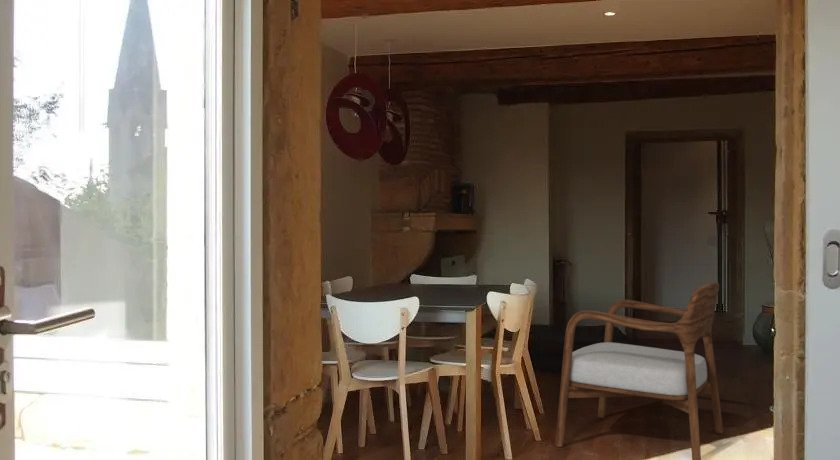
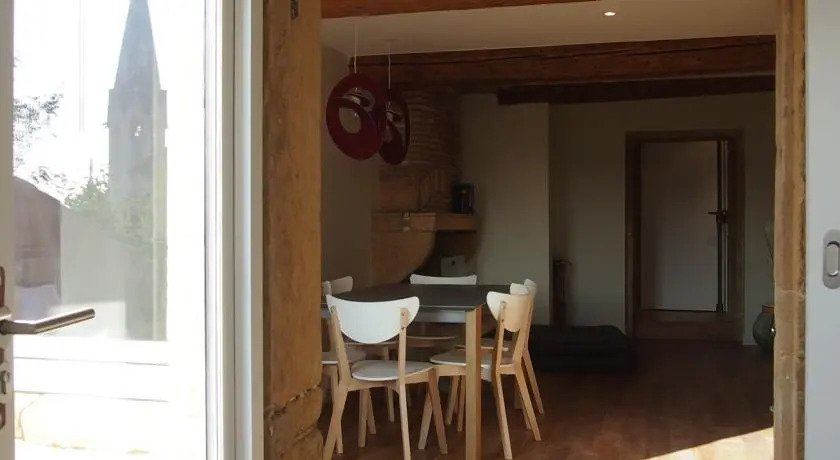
- armchair [554,281,724,460]
